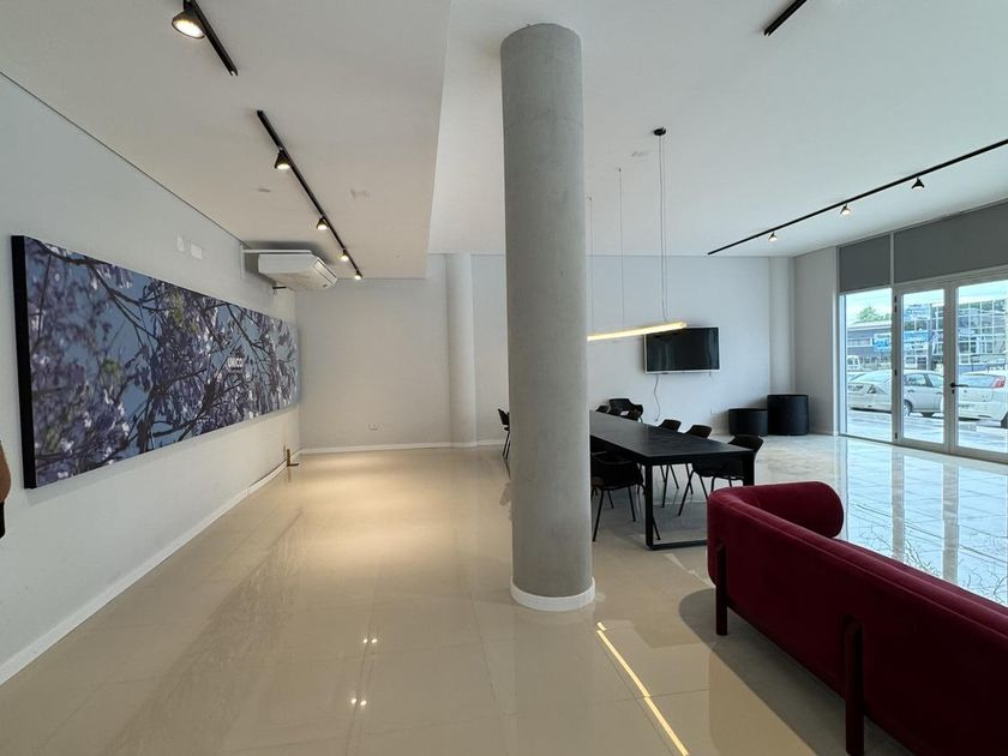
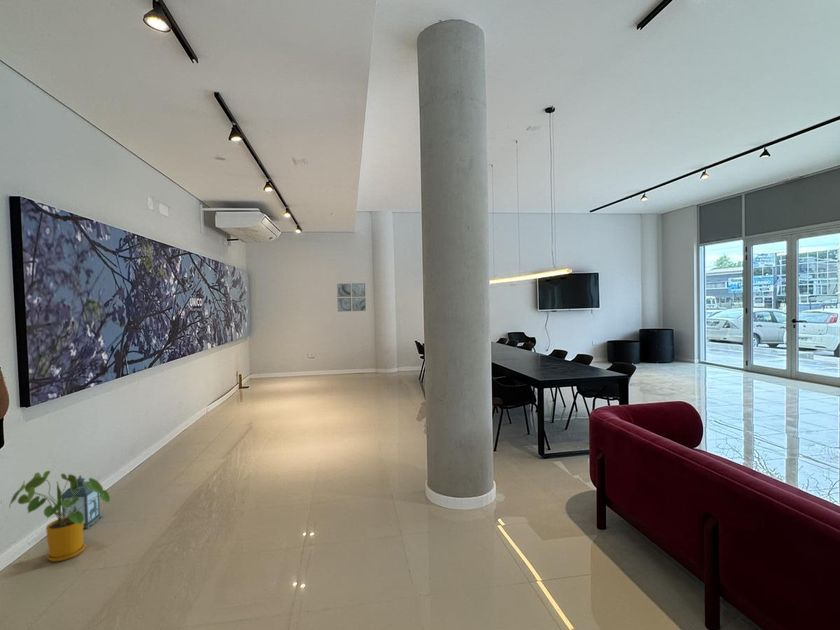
+ house plant [8,470,111,563]
+ wall art [336,282,367,313]
+ lantern [61,474,104,530]
